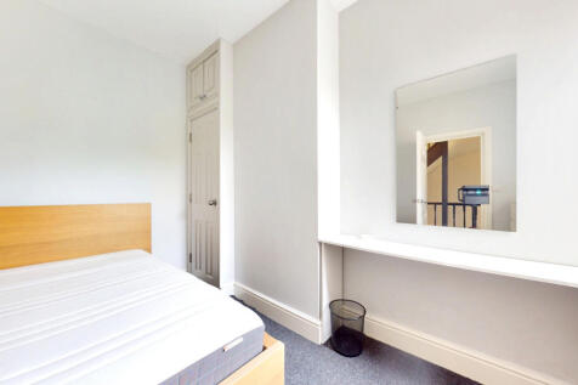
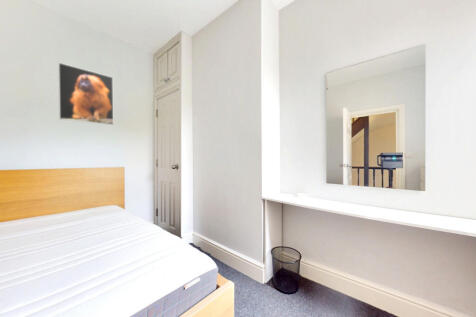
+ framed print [57,61,115,126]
